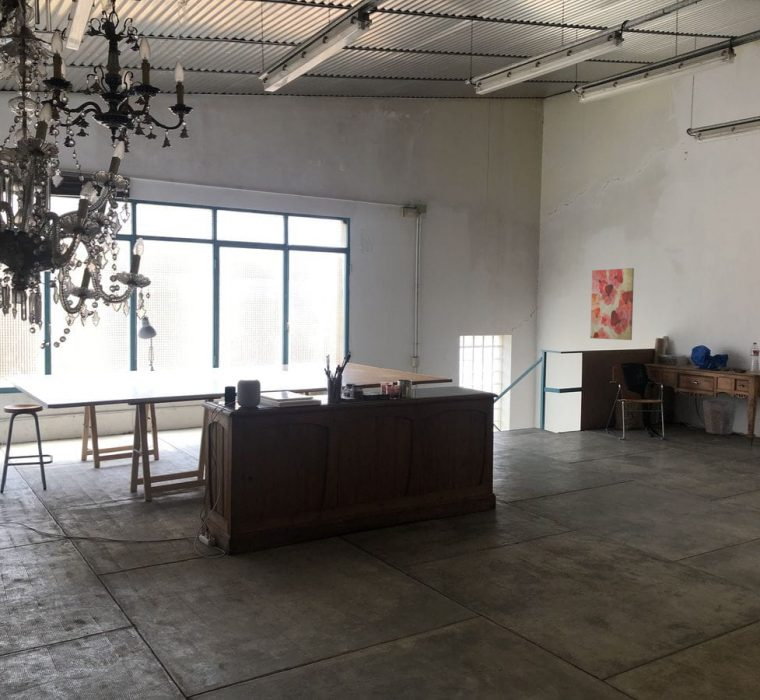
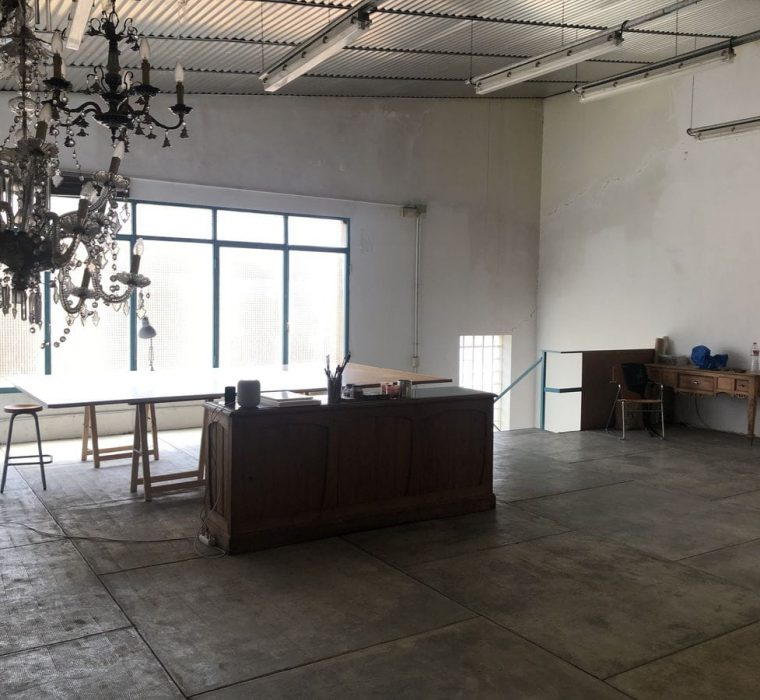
- waste bin [702,399,739,435]
- wall art [589,267,635,341]
